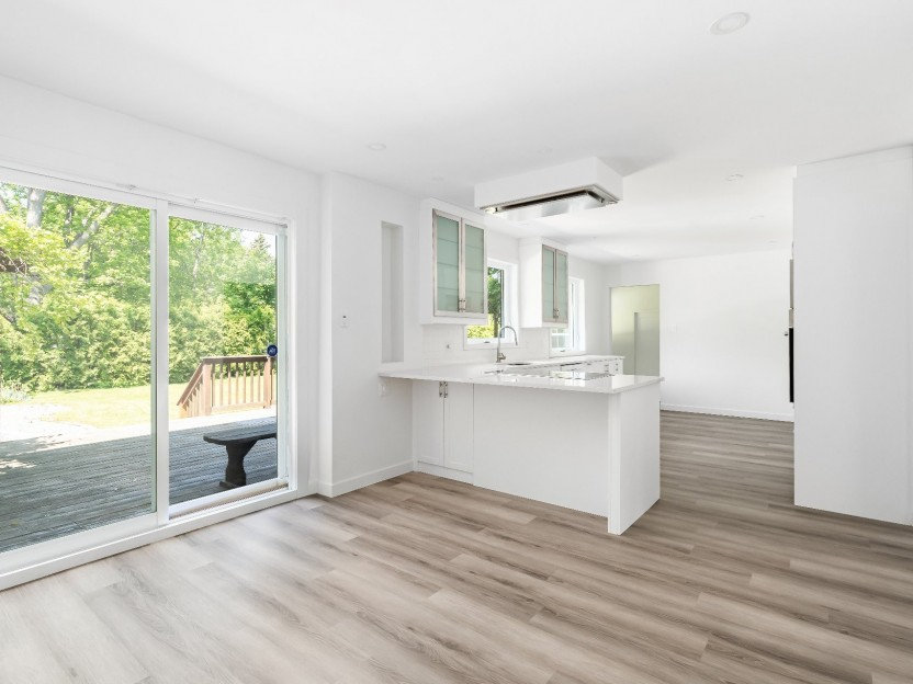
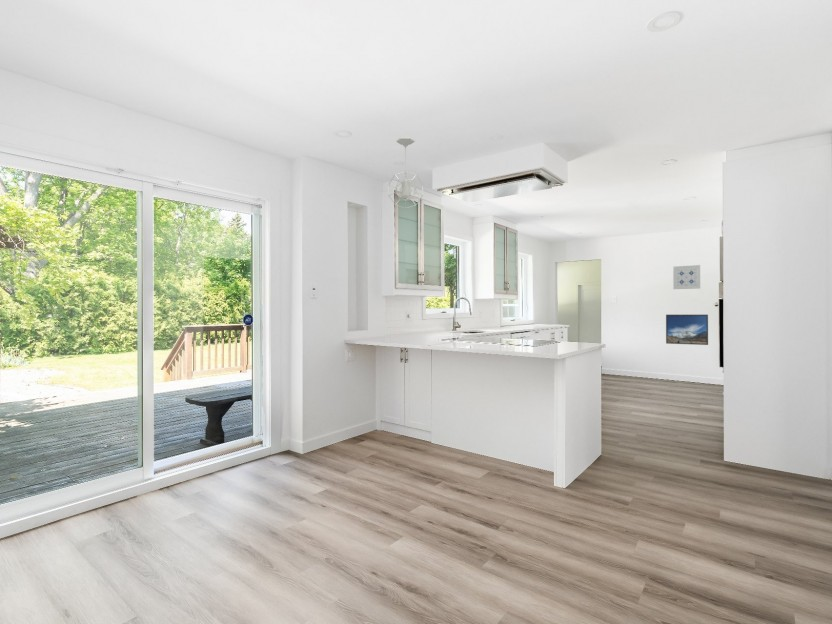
+ wall art [672,264,701,290]
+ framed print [665,314,709,346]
+ pendant light [387,136,424,210]
